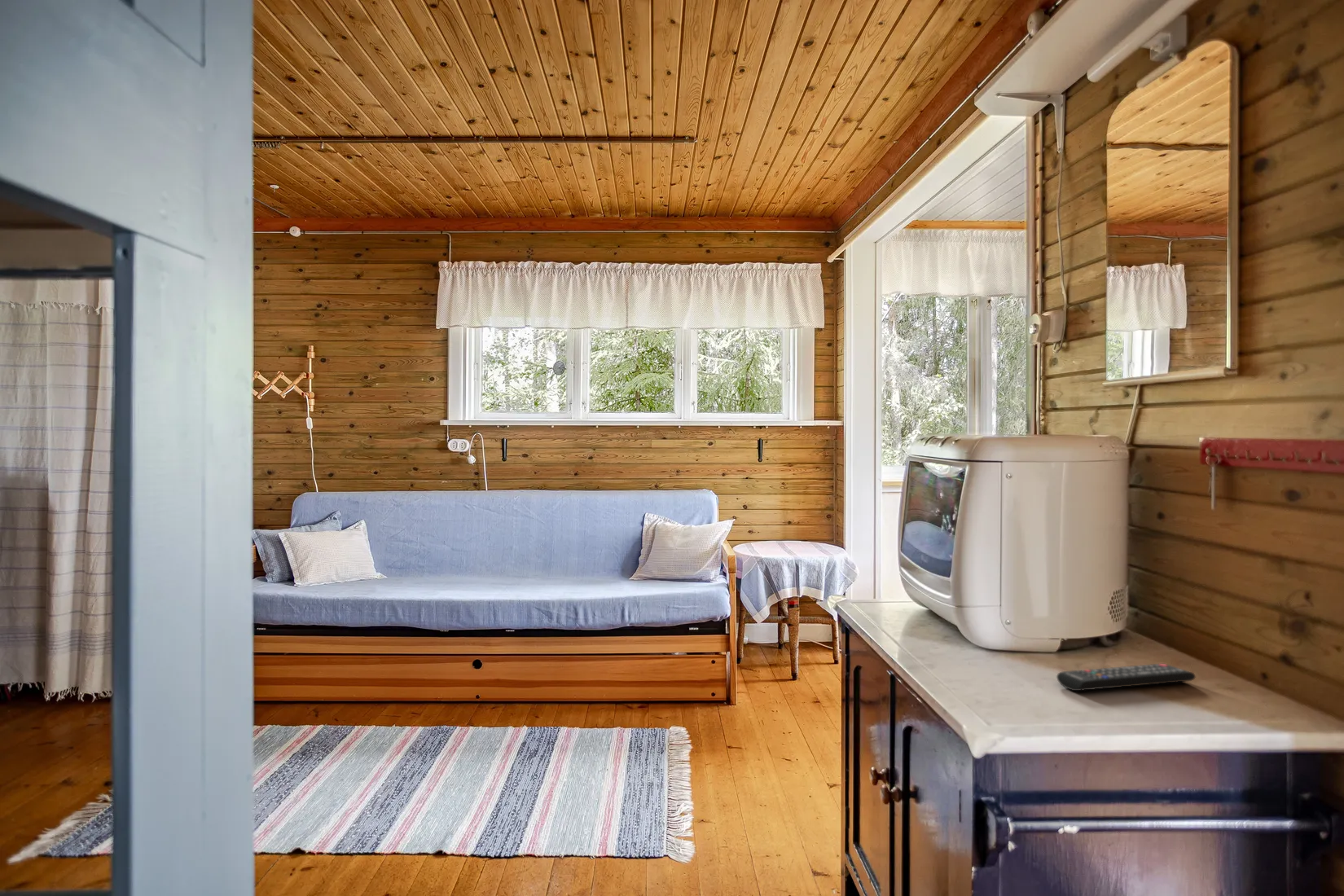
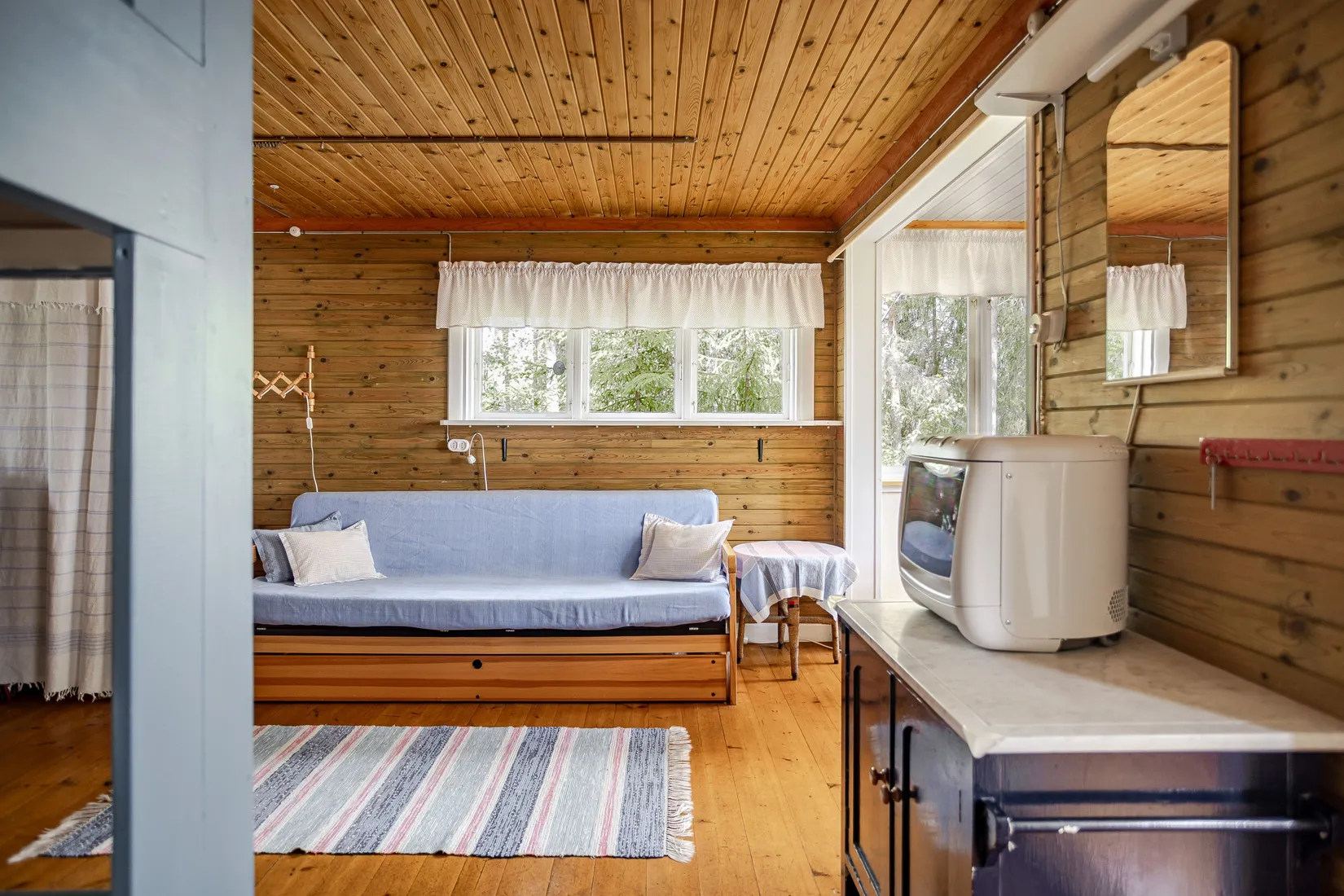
- remote control [1056,663,1197,692]
